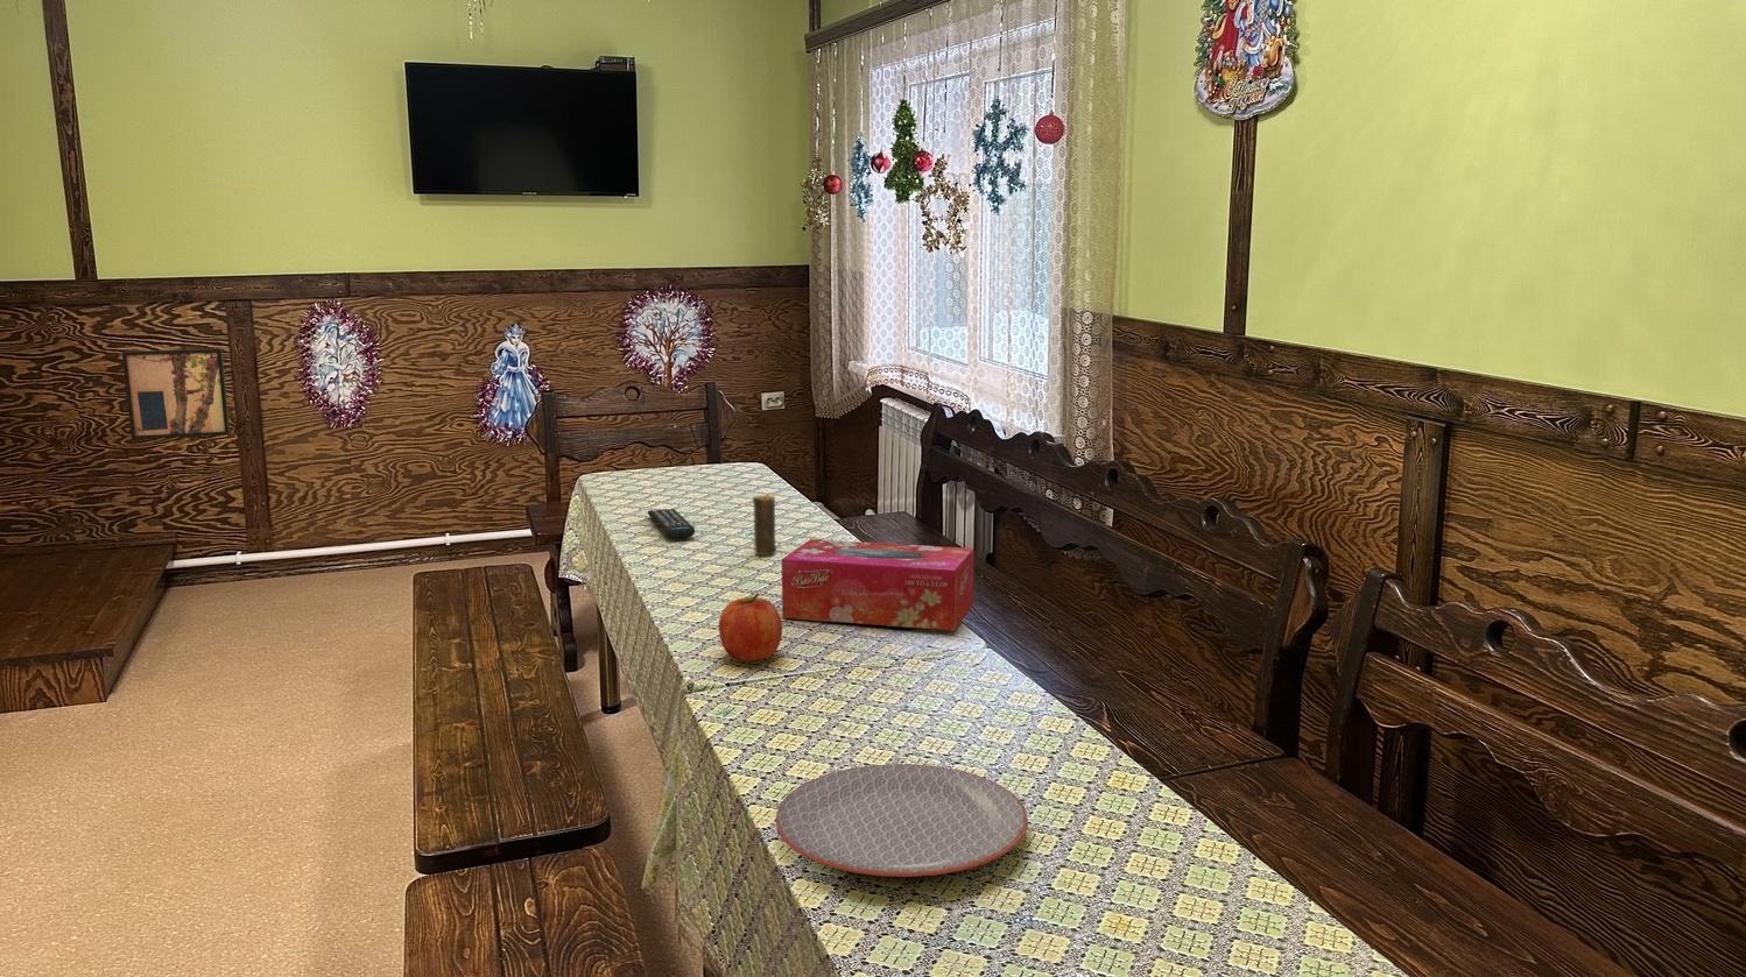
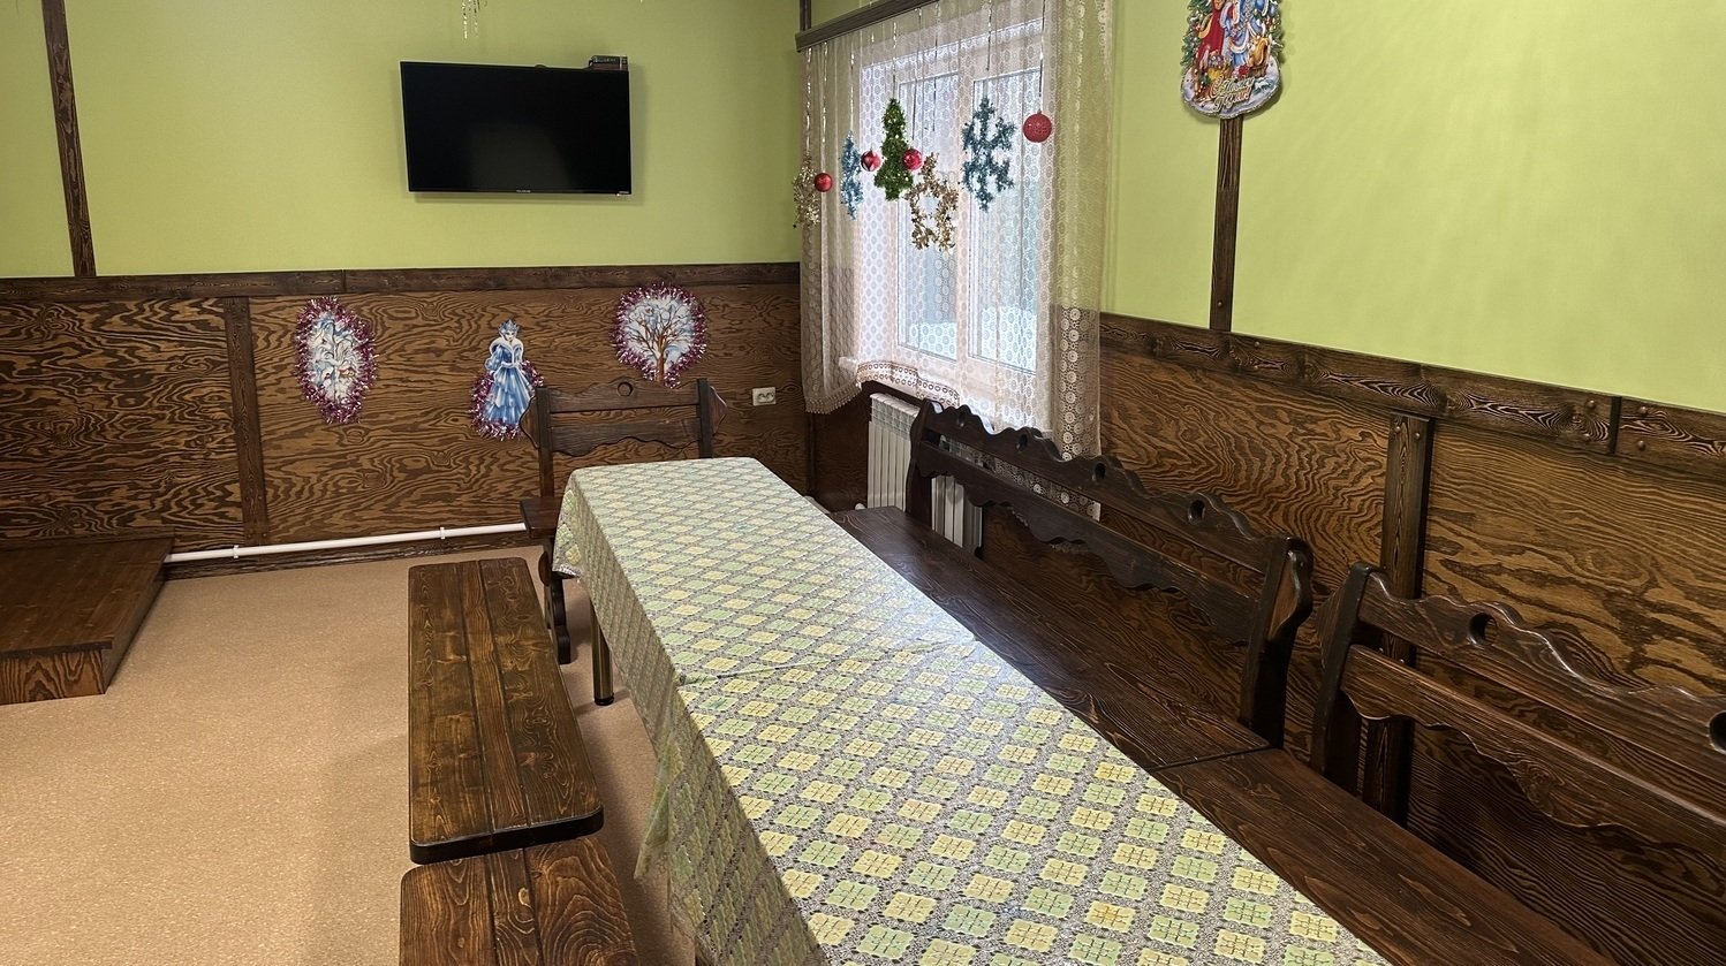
- candle [752,494,777,556]
- wall art [121,346,230,441]
- tissue box [781,538,975,632]
- fruit [718,592,783,663]
- remote control [646,508,696,541]
- plate [773,762,1029,878]
